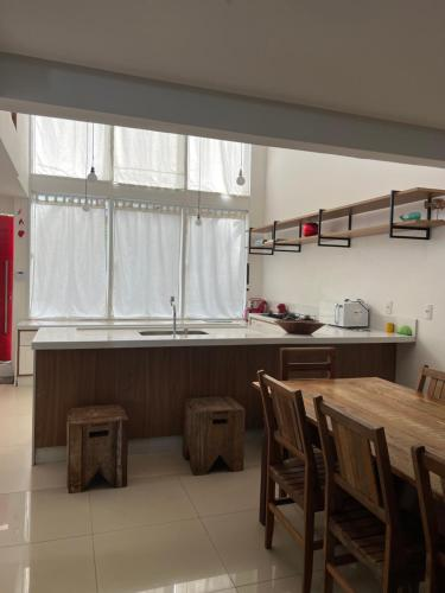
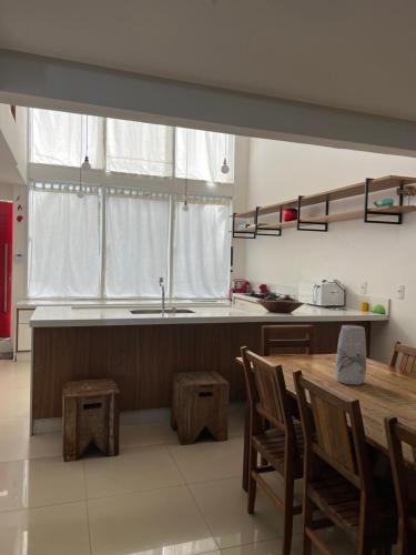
+ vase [335,324,367,386]
